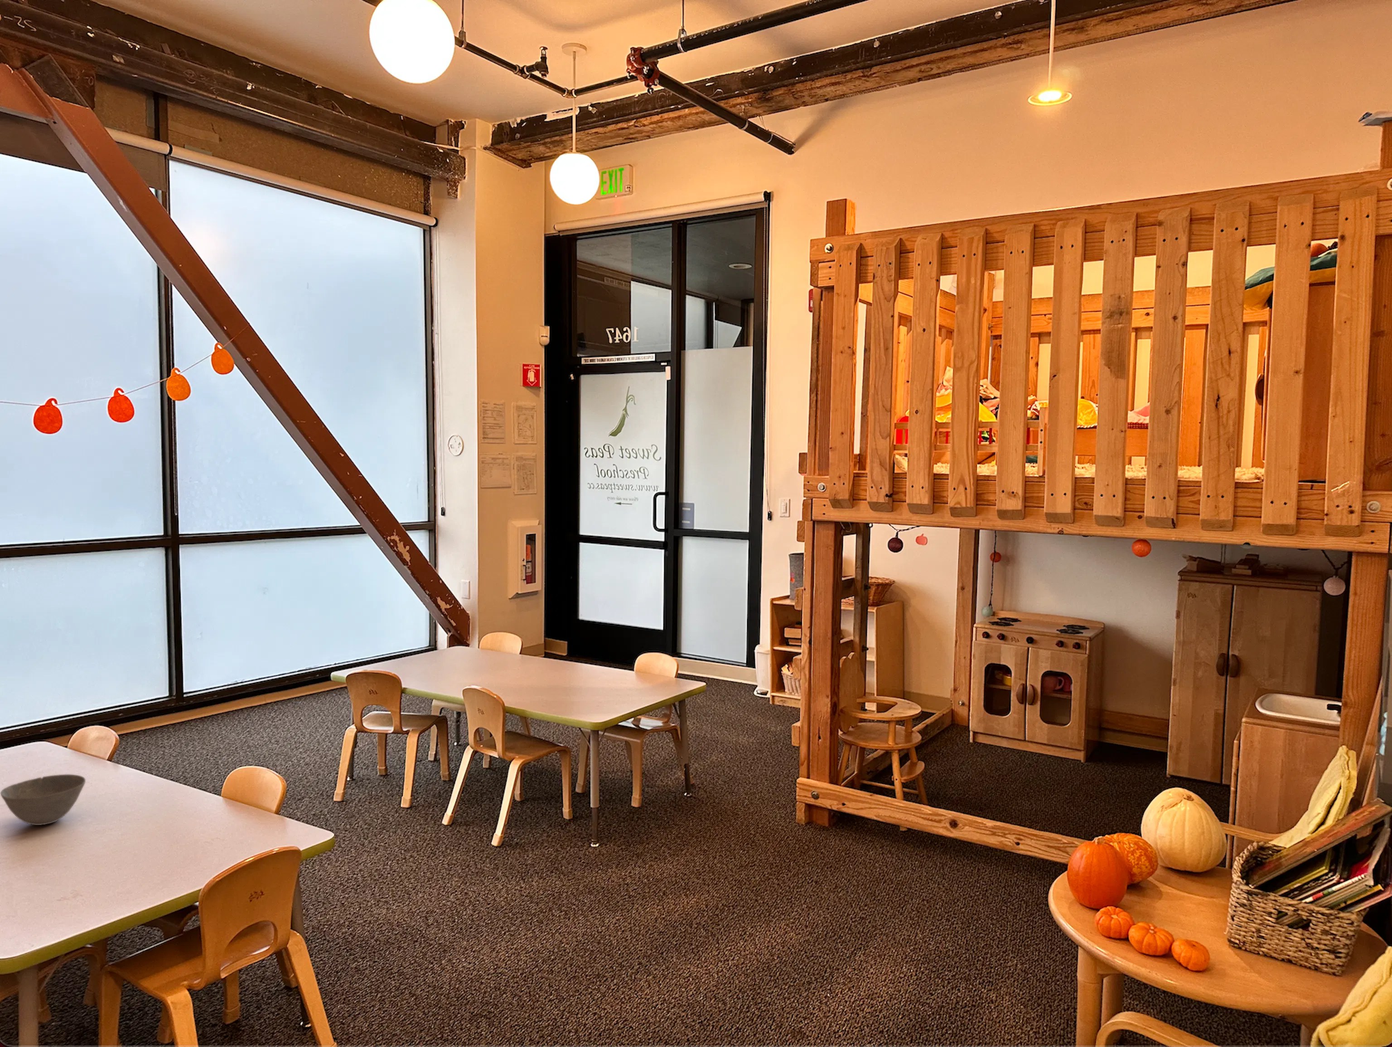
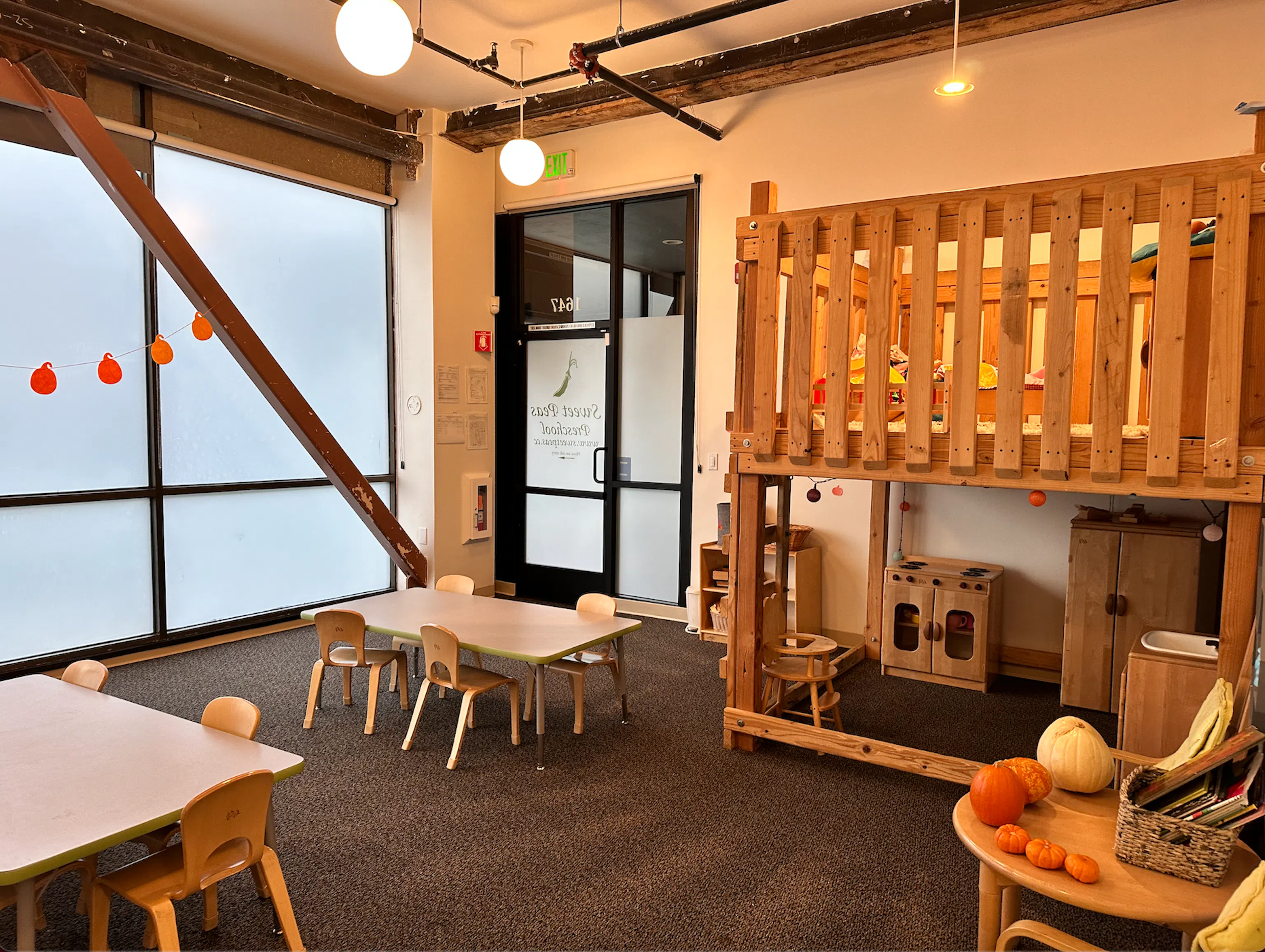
- bowl [0,773,86,826]
